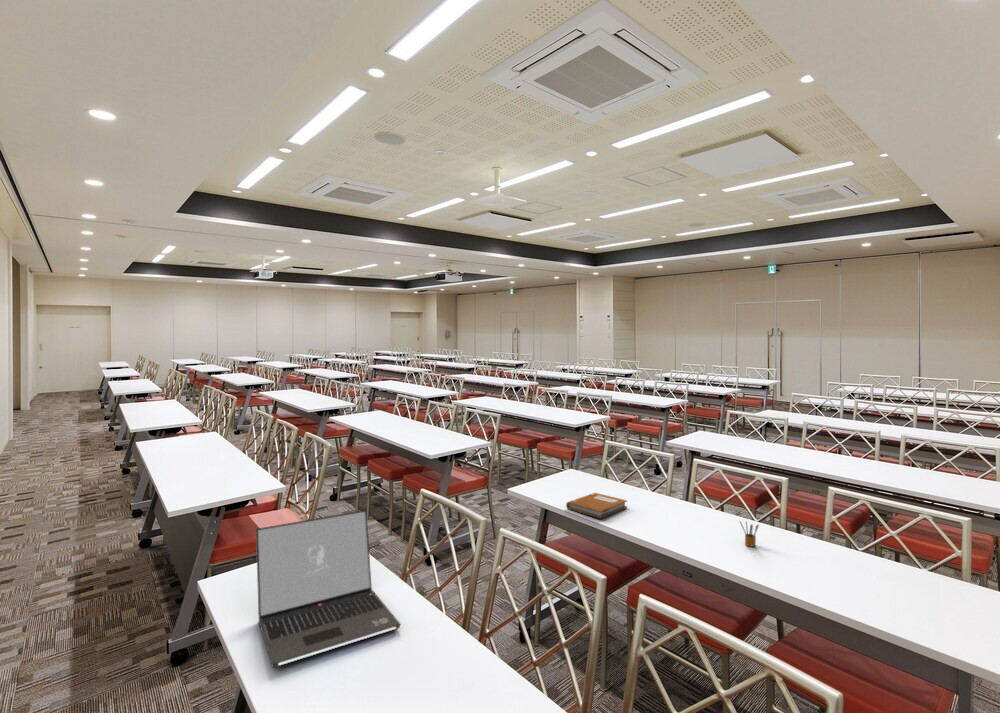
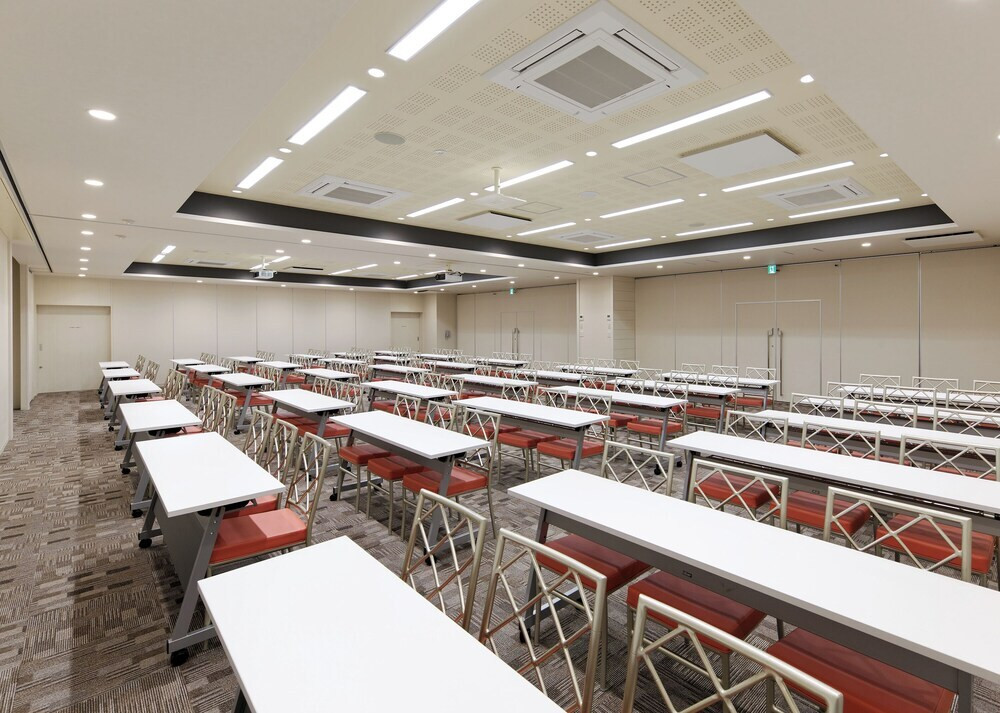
- pencil box [739,520,760,548]
- notebook [565,492,628,519]
- laptop [255,509,401,669]
